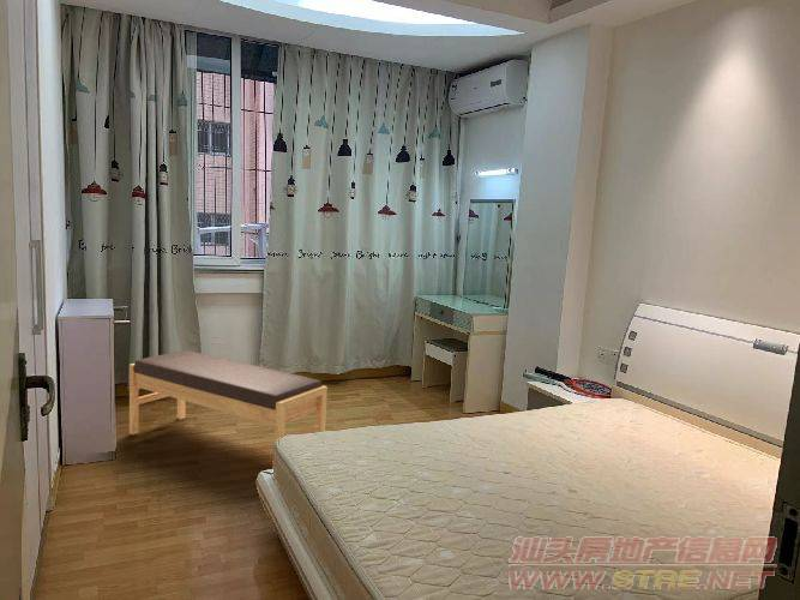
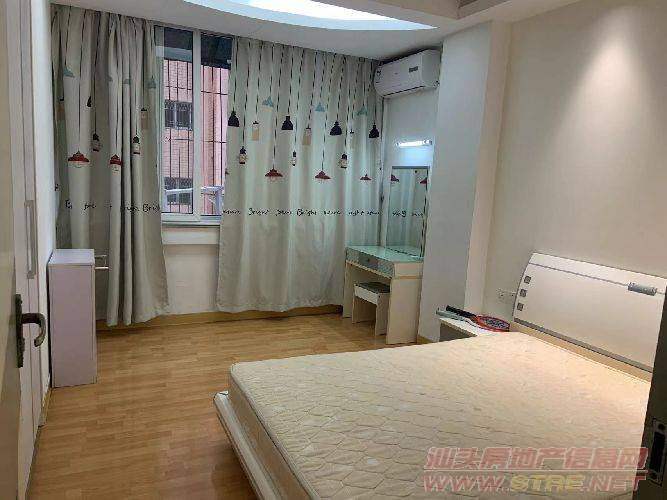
- bench [128,349,329,443]
